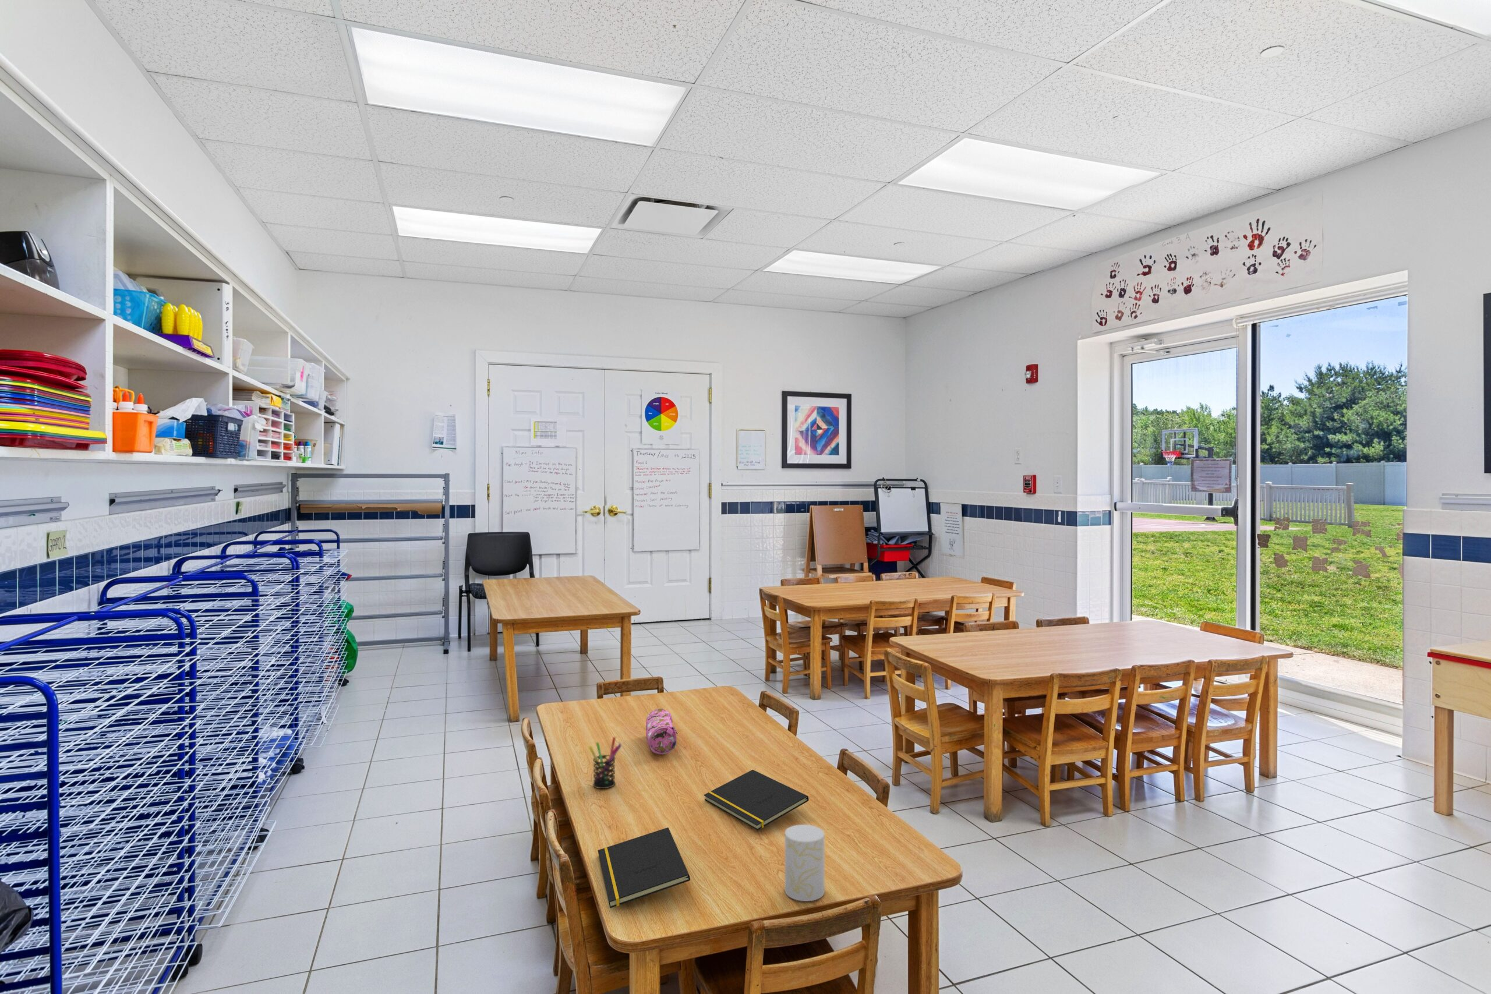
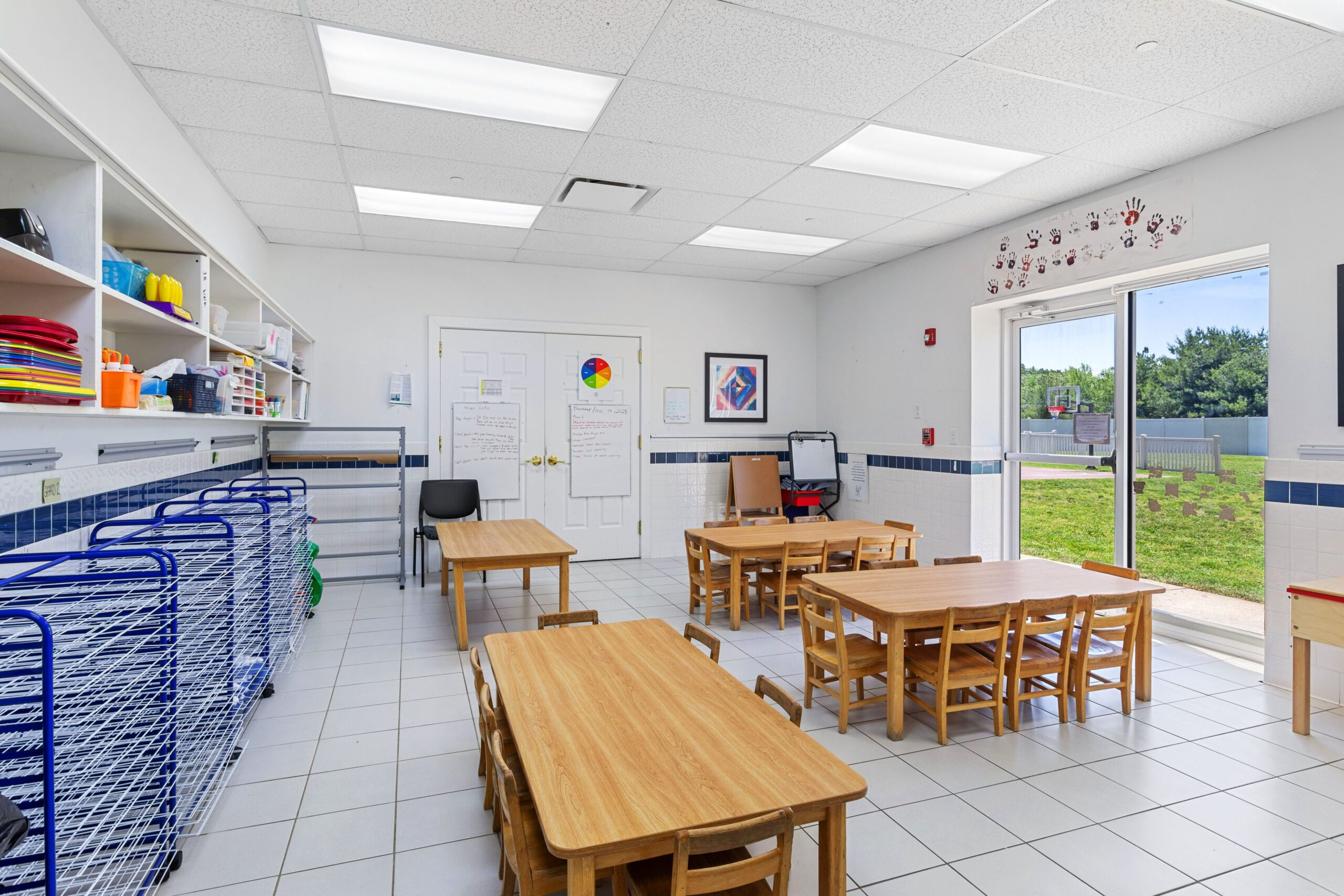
- notepad [703,769,810,831]
- pen holder [588,737,622,789]
- notepad [597,826,691,909]
- cup [784,824,824,902]
- pencil case [646,708,679,754]
